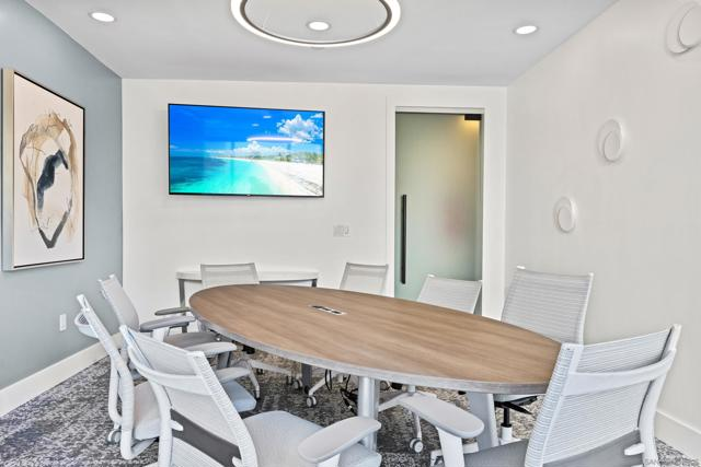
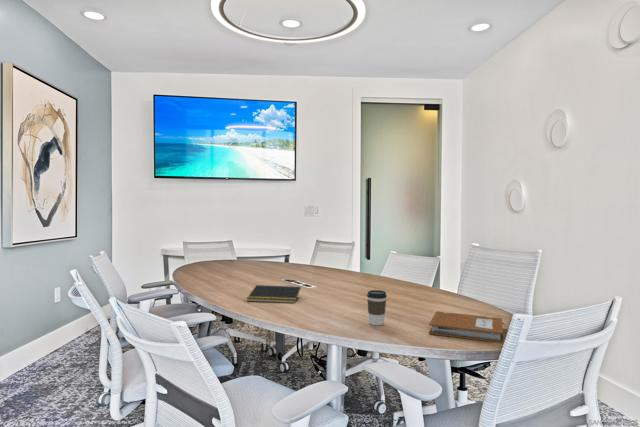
+ coffee cup [366,289,388,326]
+ notepad [246,284,301,304]
+ notebook [428,310,507,344]
